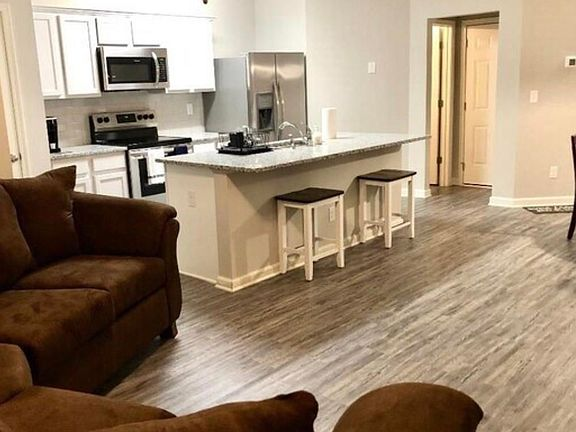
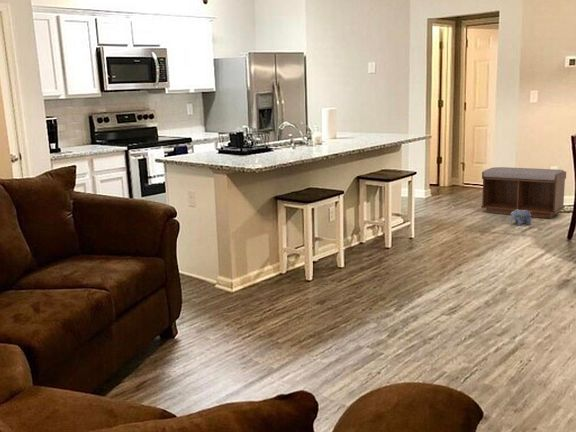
+ plush toy [509,209,532,227]
+ bench [480,166,567,219]
